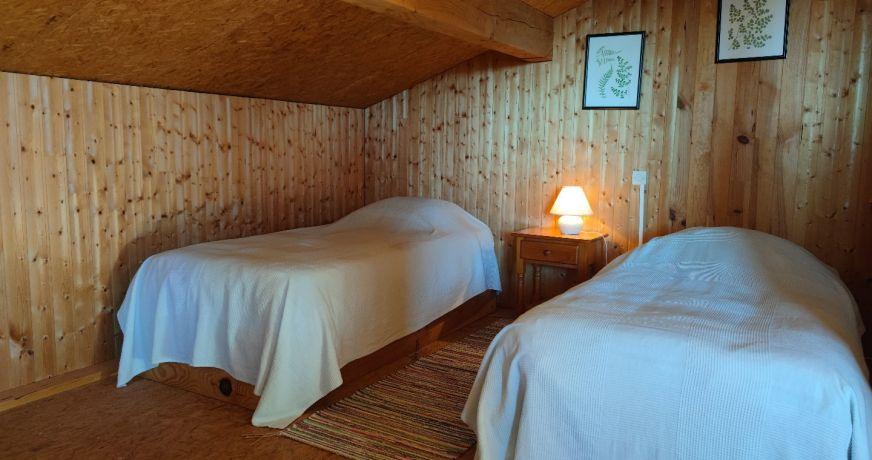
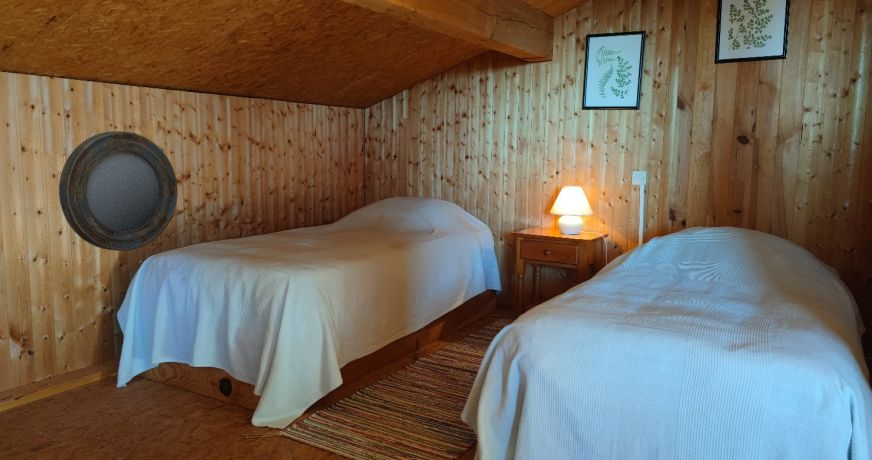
+ home mirror [58,130,178,252]
